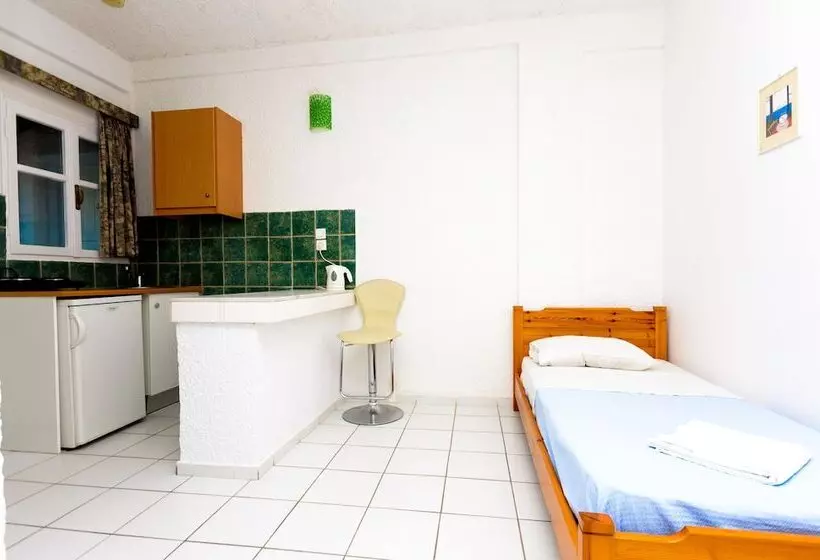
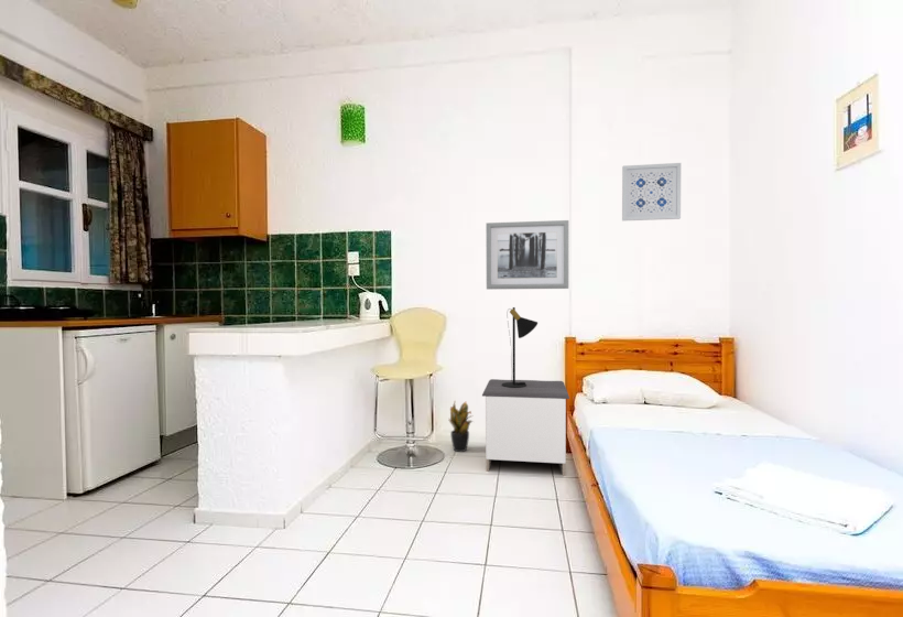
+ table lamp [502,306,538,388]
+ nightstand [481,378,570,477]
+ wall art [621,162,682,221]
+ potted plant [447,401,475,453]
+ wall art [485,219,569,291]
